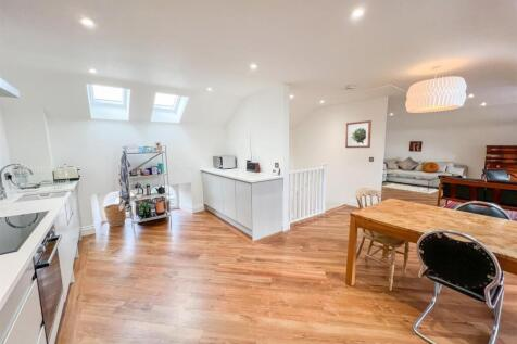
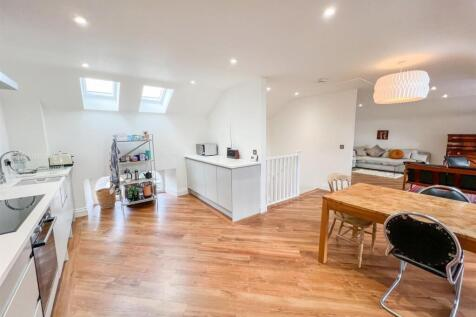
- wall art [344,119,373,149]
